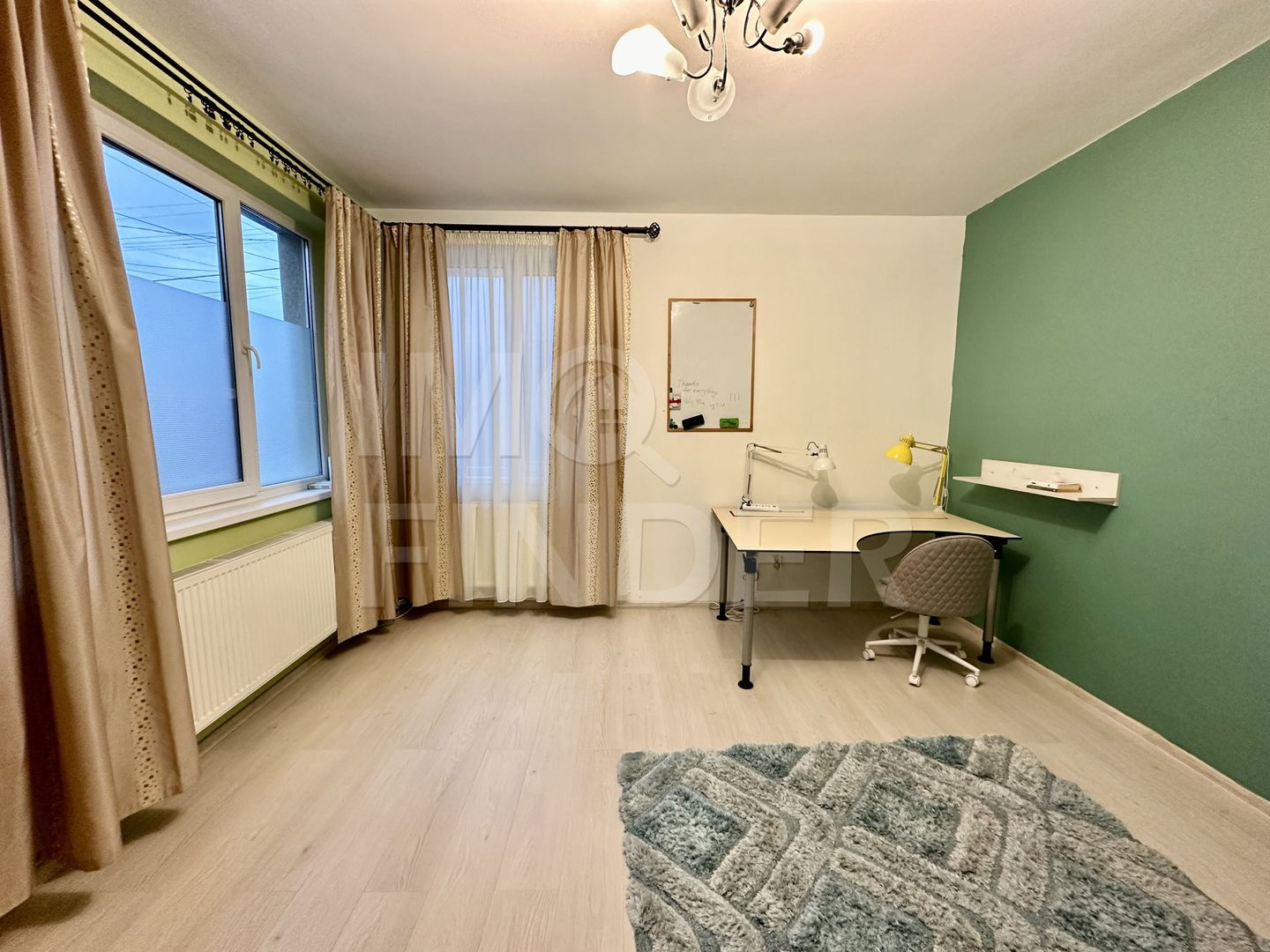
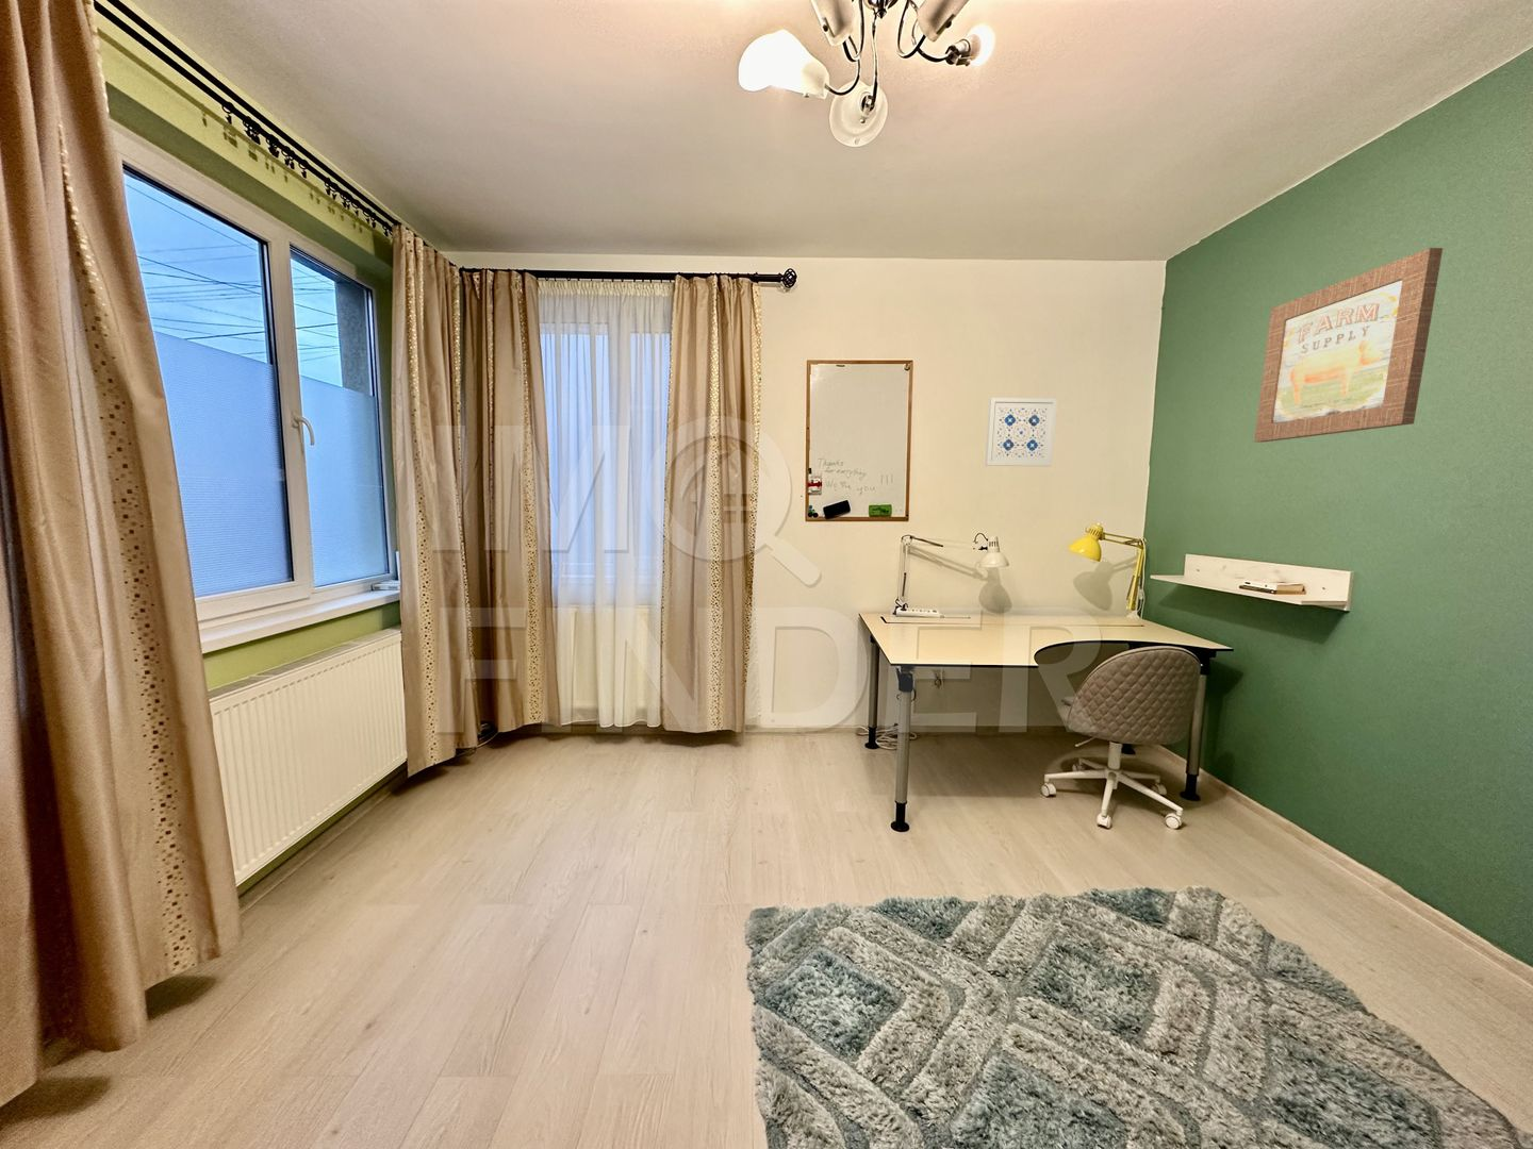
+ wall art [984,397,1059,467]
+ wall art [1253,247,1444,444]
